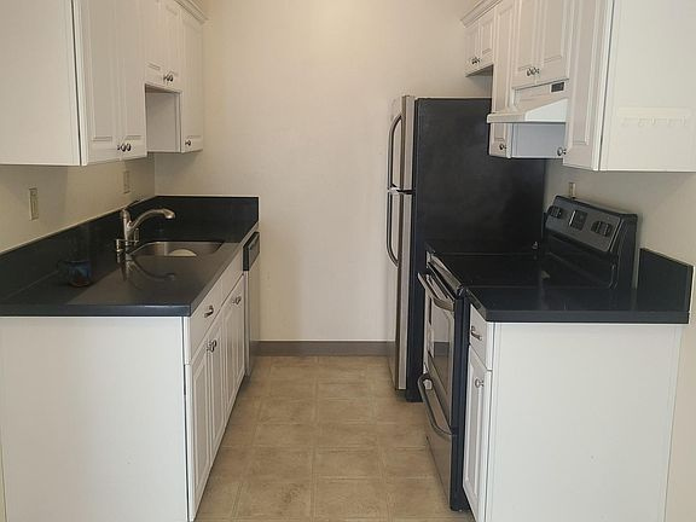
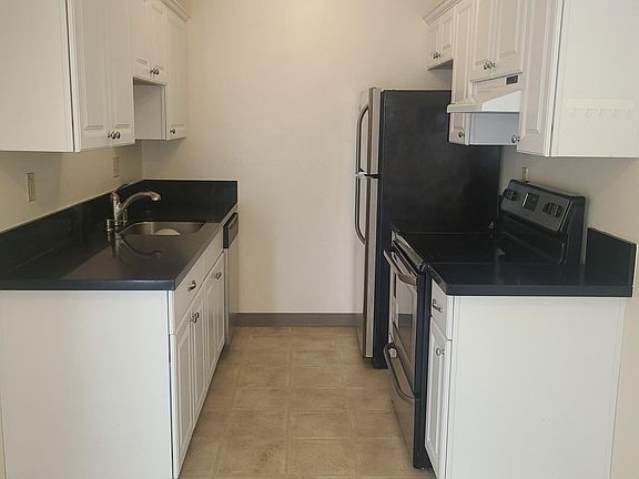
- mug [54,257,92,288]
